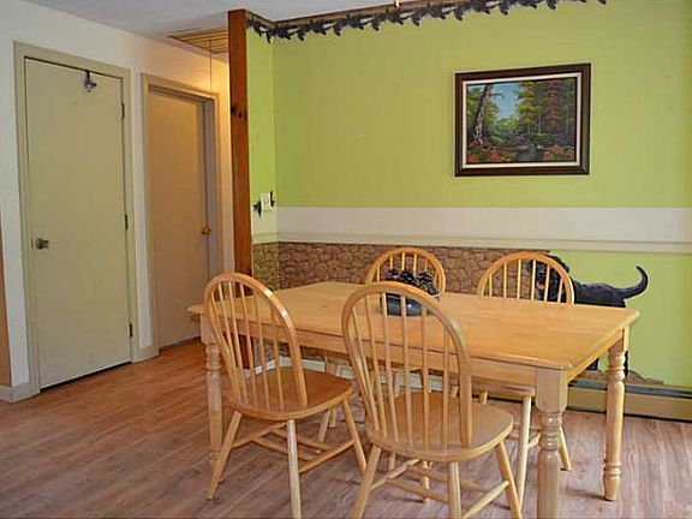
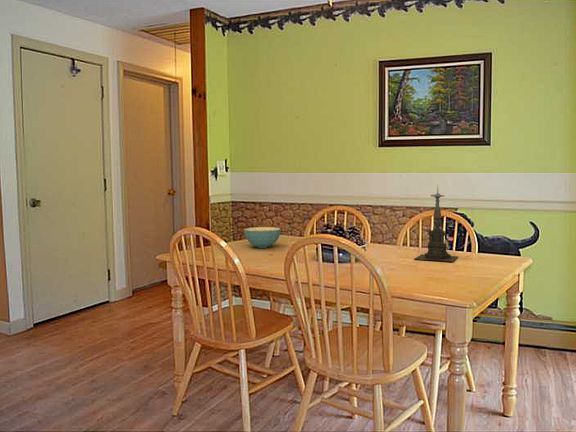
+ candle holder [413,185,460,263]
+ cereal bowl [243,226,282,249]
